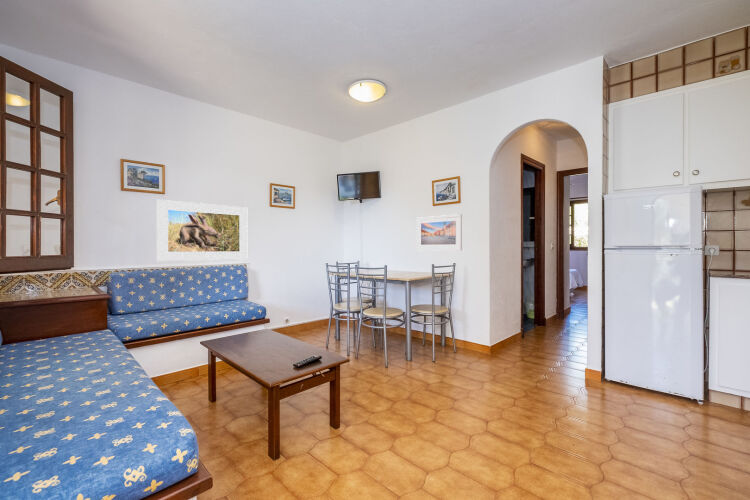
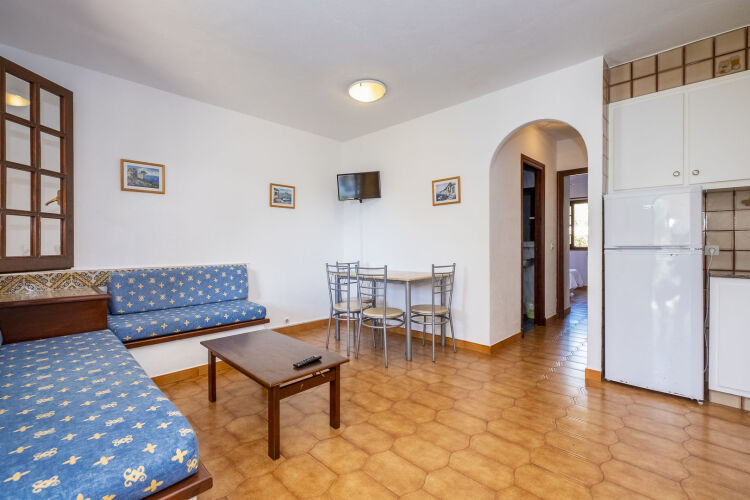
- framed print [415,213,463,251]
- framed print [156,199,248,262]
